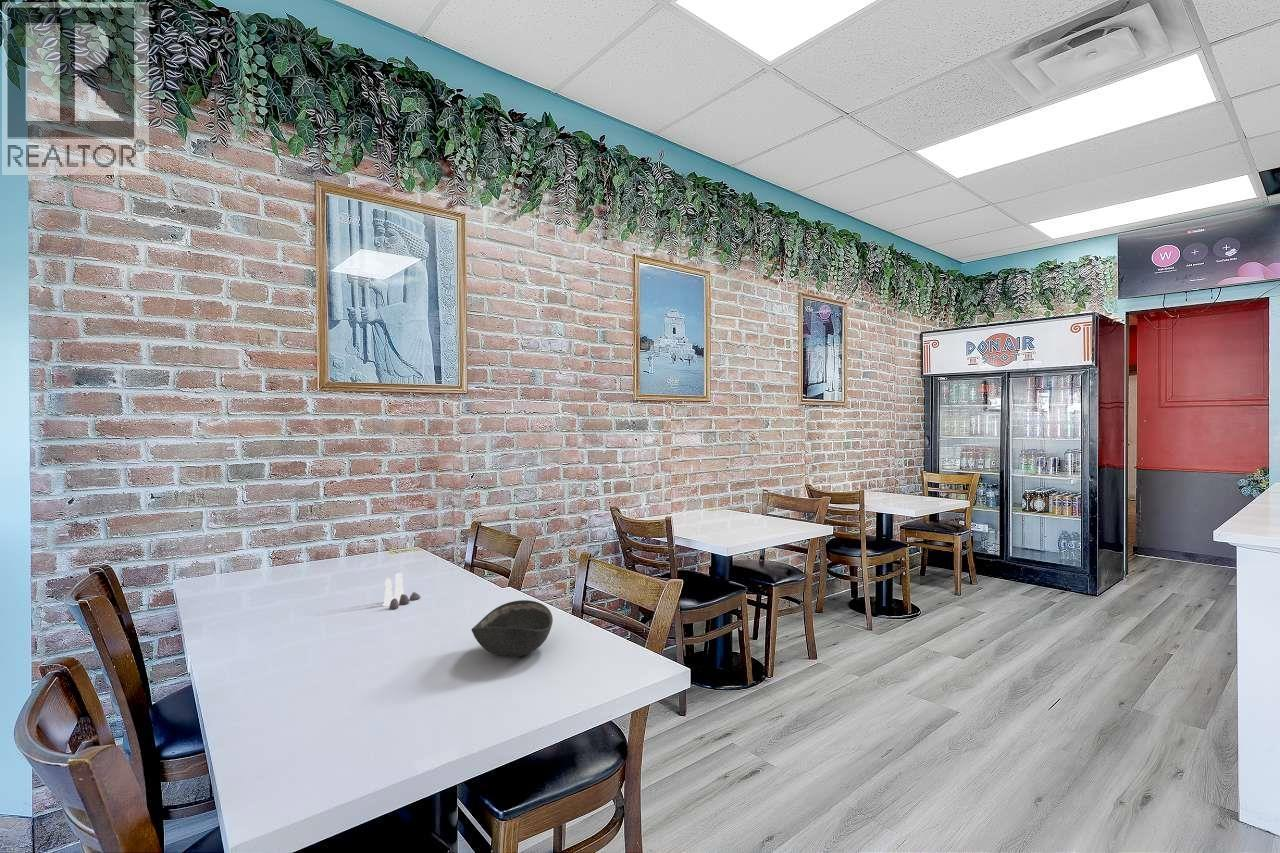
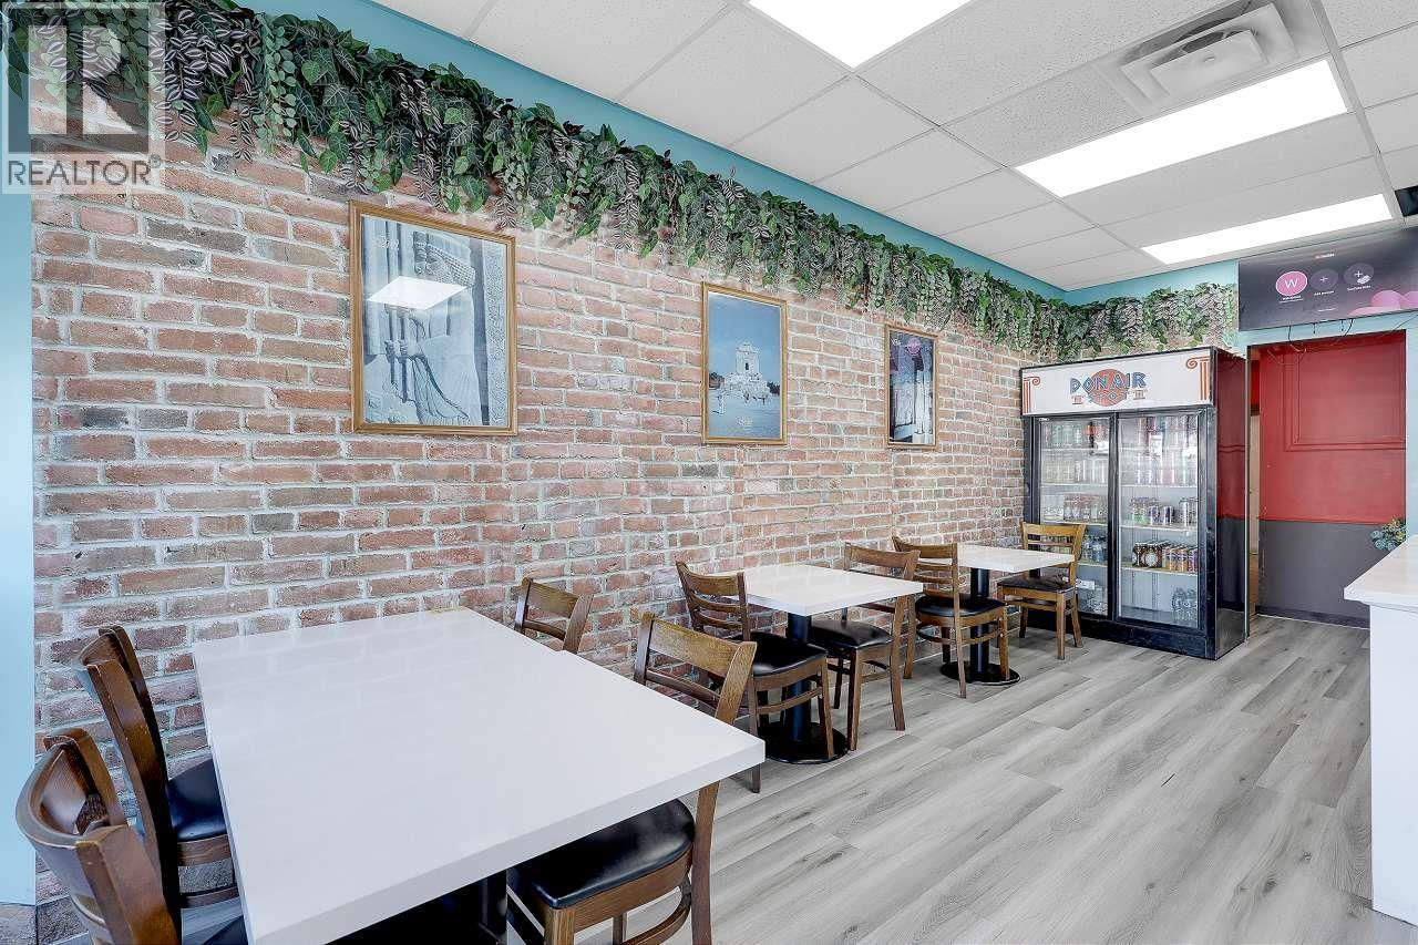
- salt and pepper shaker set [382,572,421,610]
- bowl [471,599,554,658]
